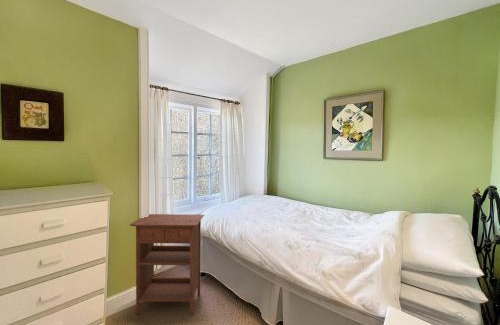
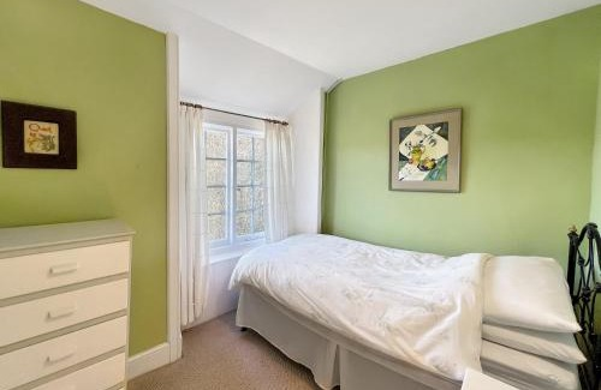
- nightstand [128,213,205,316]
